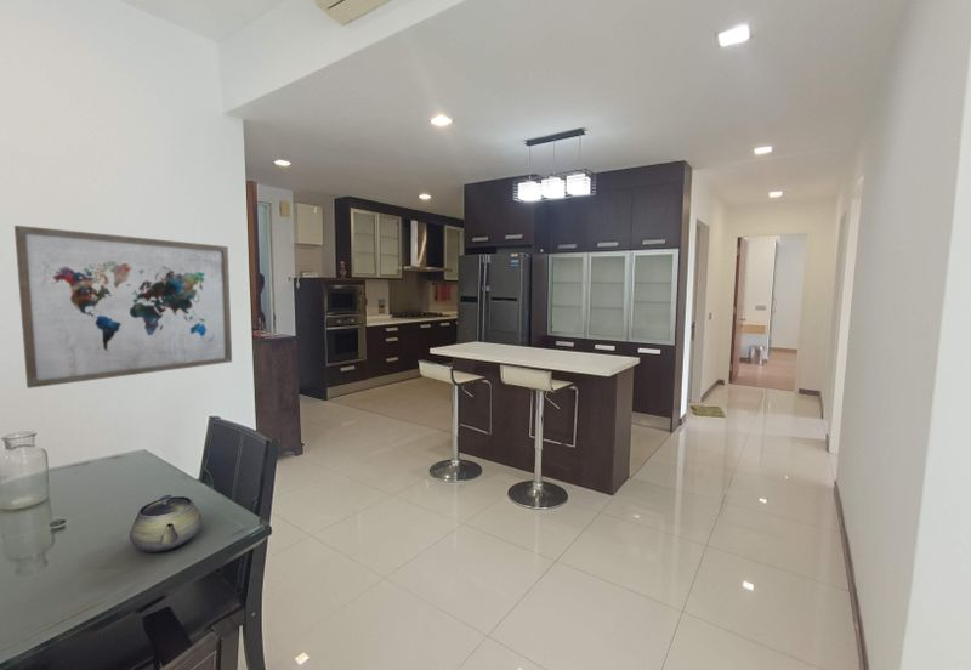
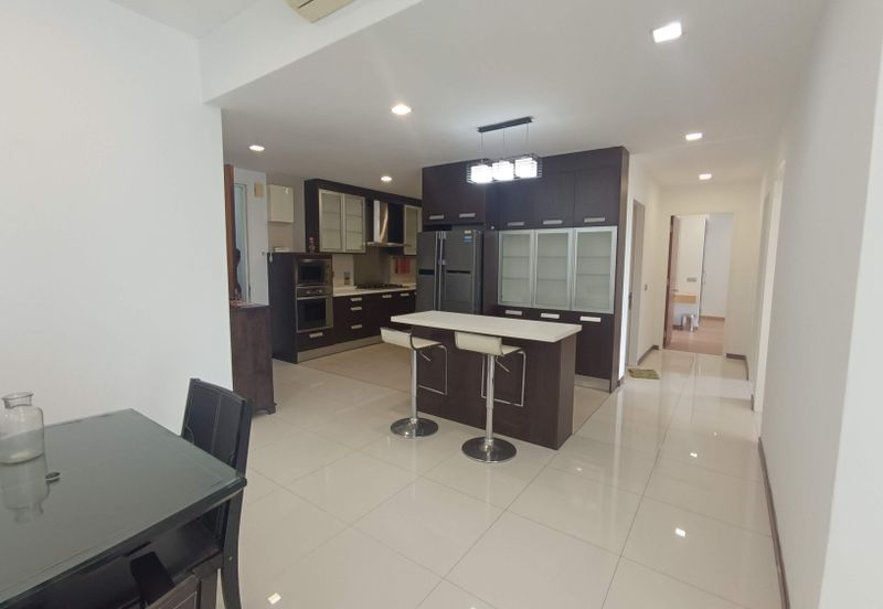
- teapot [129,494,203,553]
- wall art [13,225,233,390]
